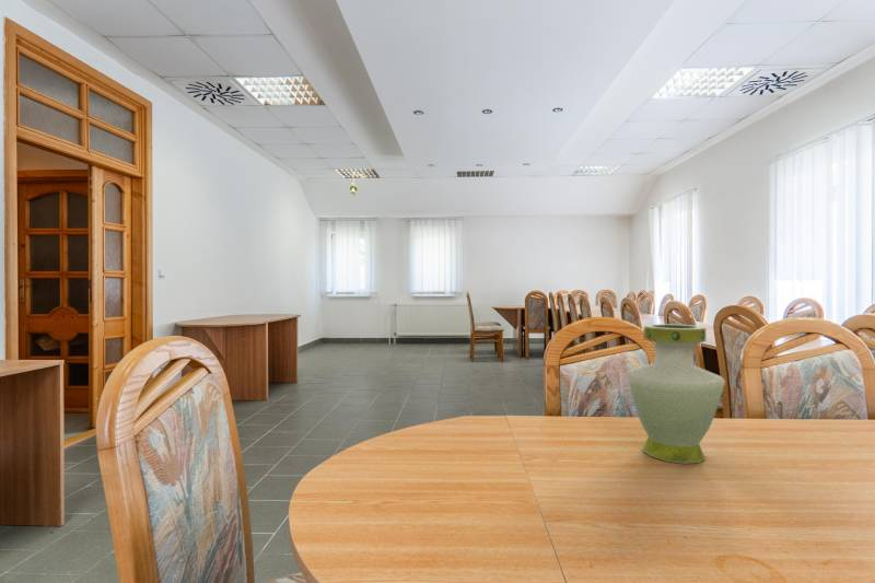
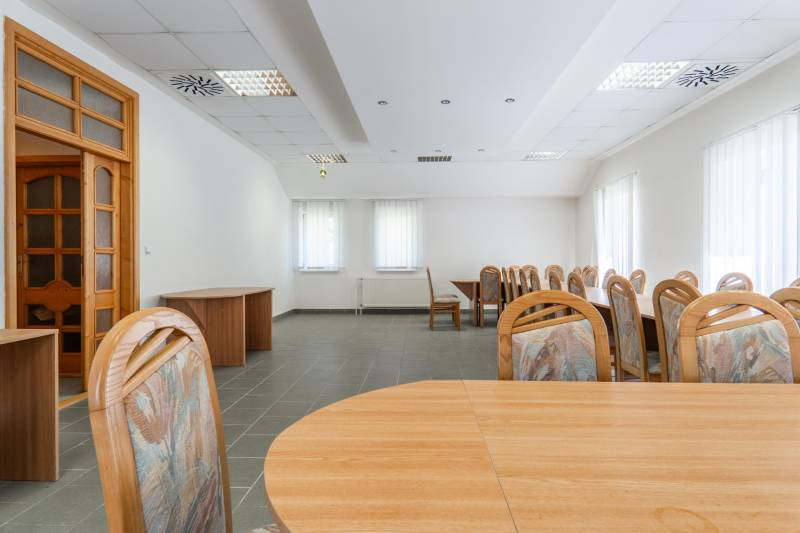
- vase [626,323,726,465]
